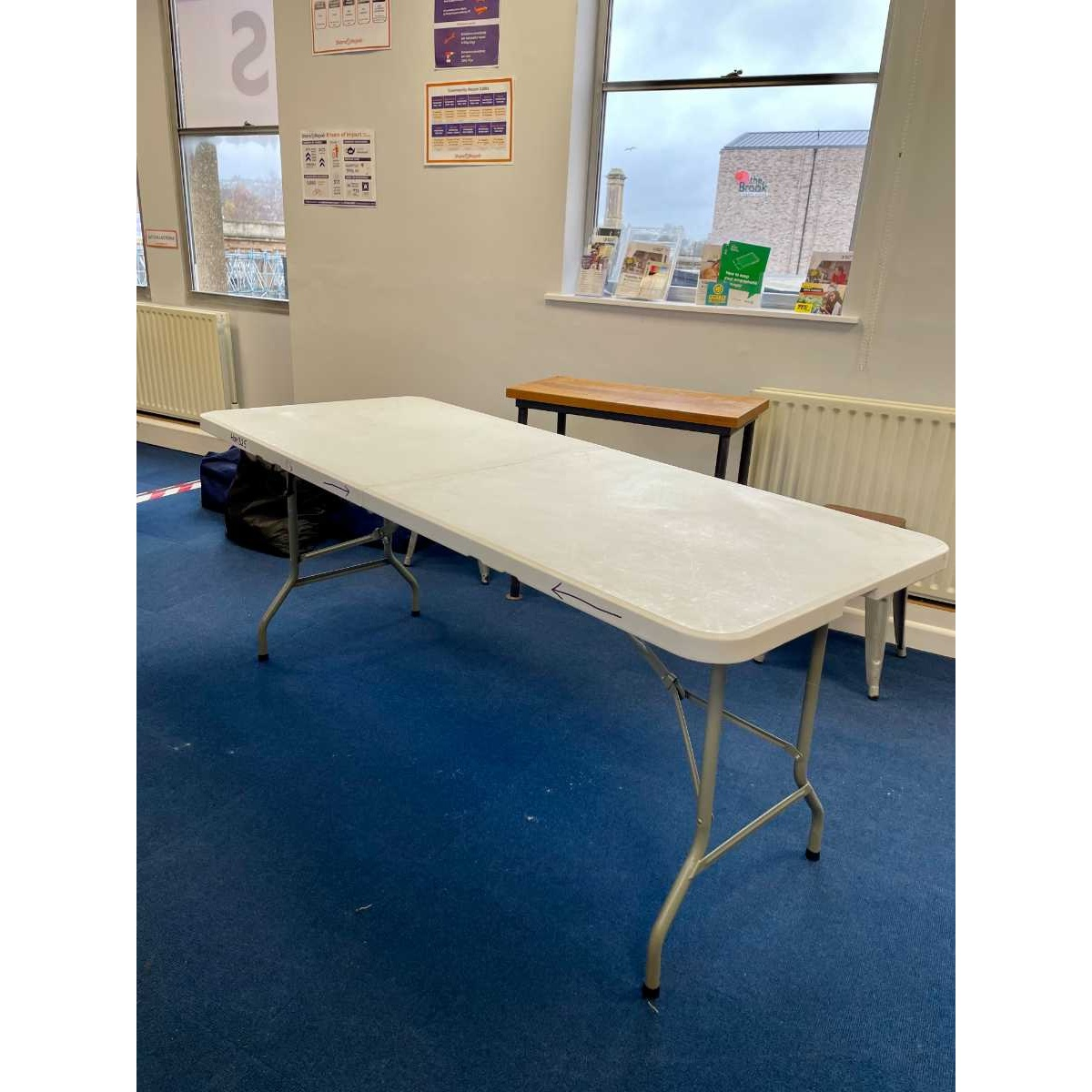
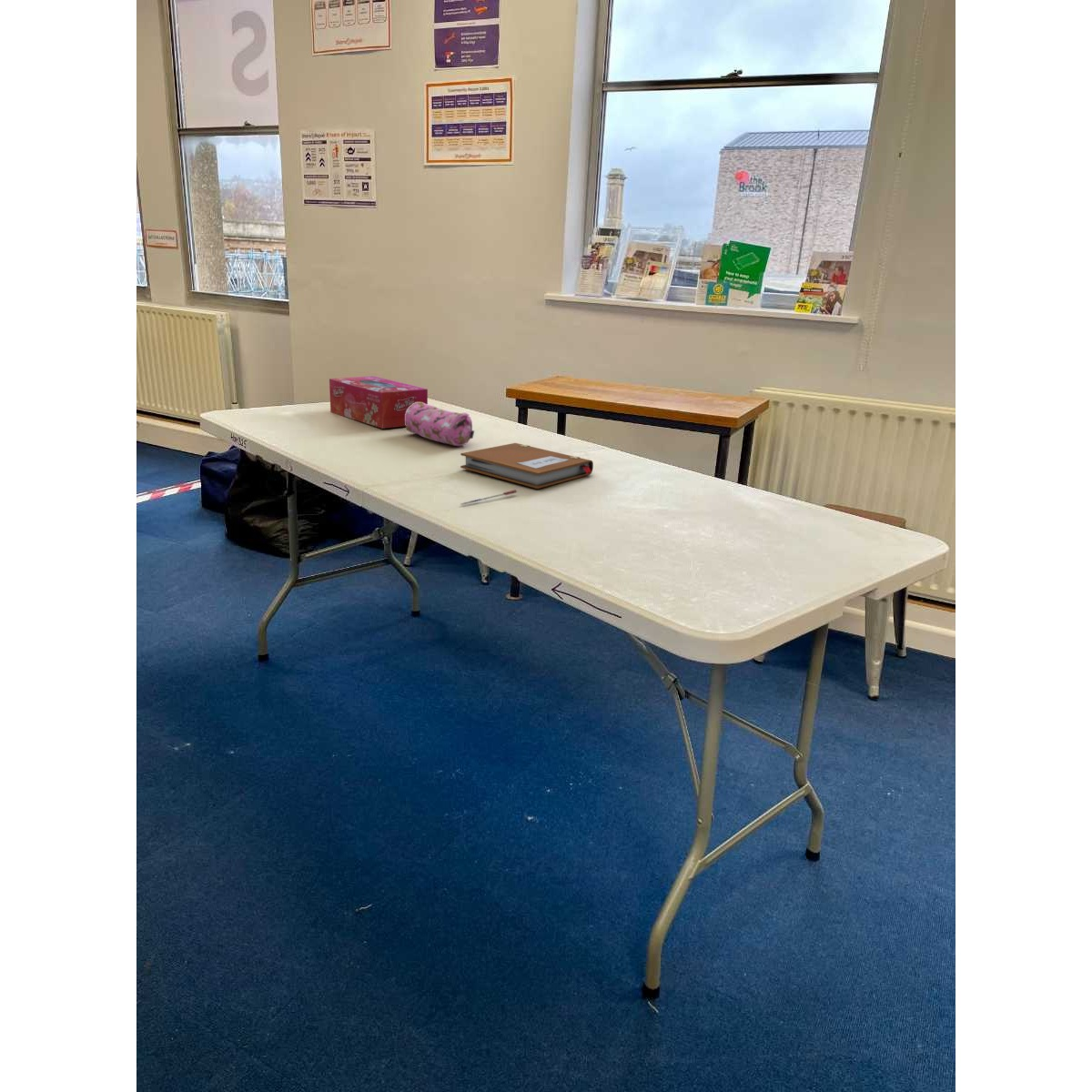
+ tissue box [329,375,429,430]
+ notebook [460,442,594,490]
+ pencil case [405,402,475,447]
+ pen [460,489,518,506]
